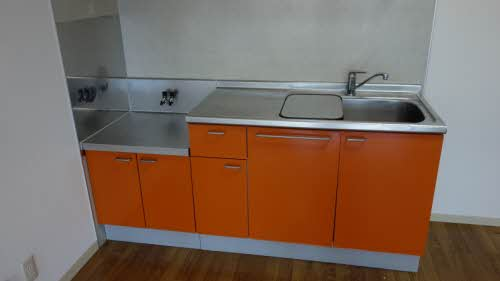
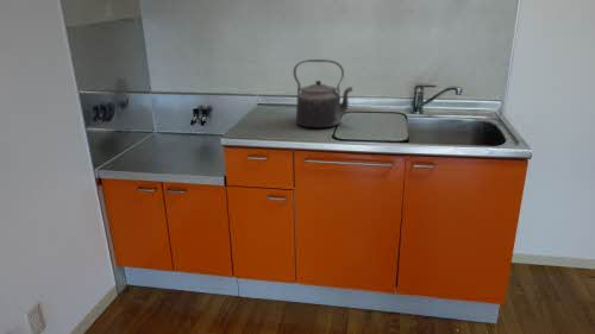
+ kettle [293,58,353,128]
